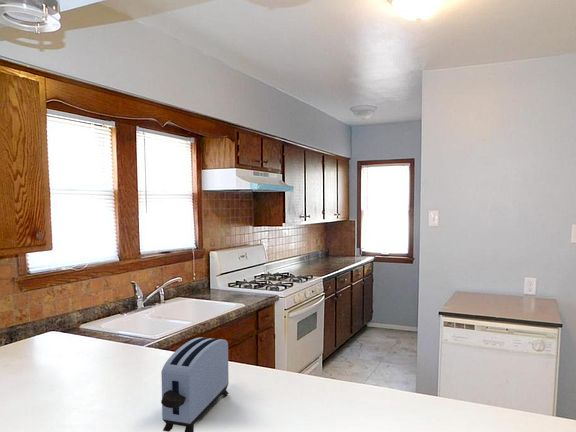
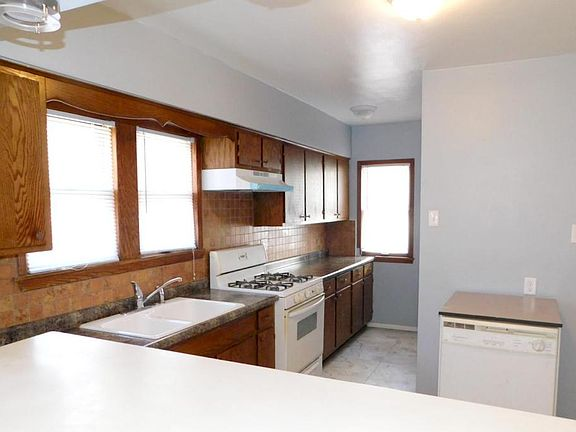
- toaster [160,336,230,432]
